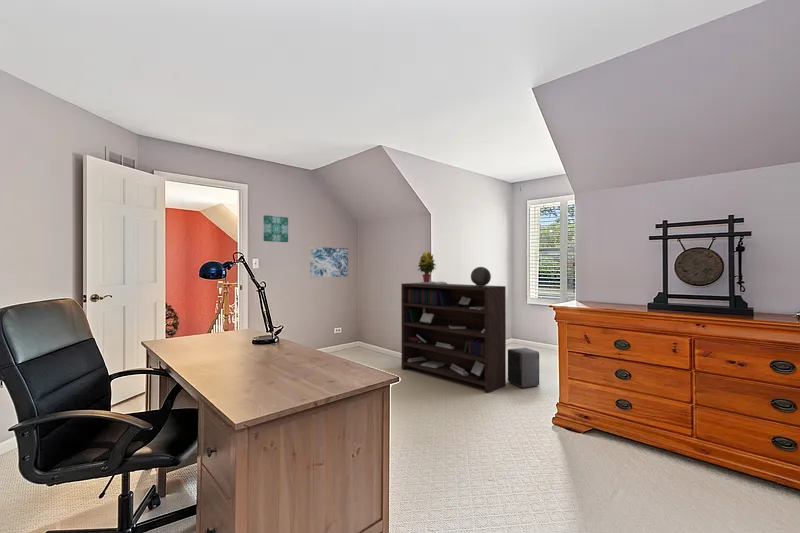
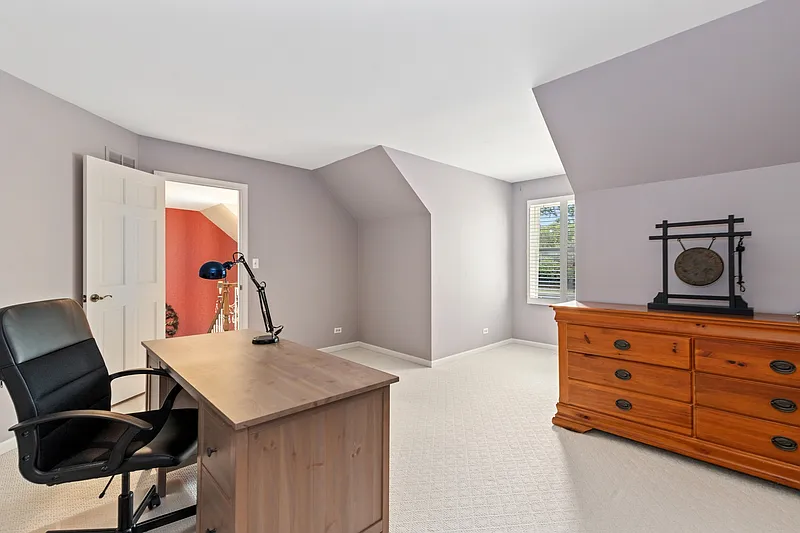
- decorative sphere [470,266,492,286]
- speaker [507,347,540,389]
- wall art [309,246,349,278]
- potted plant [416,250,437,282]
- wall art [263,214,289,243]
- bookshelf [400,280,507,394]
